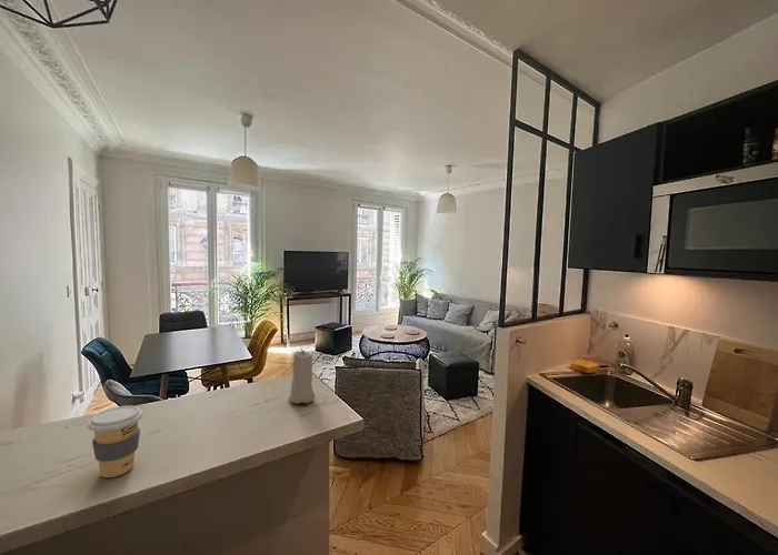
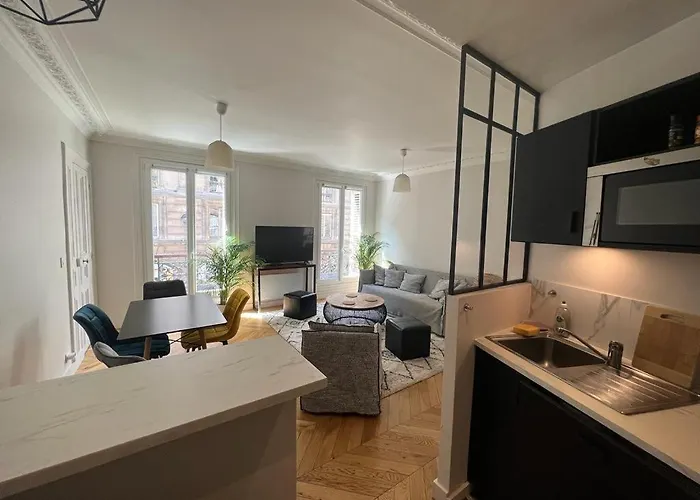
- candle [288,347,316,405]
- coffee cup [87,405,144,478]
